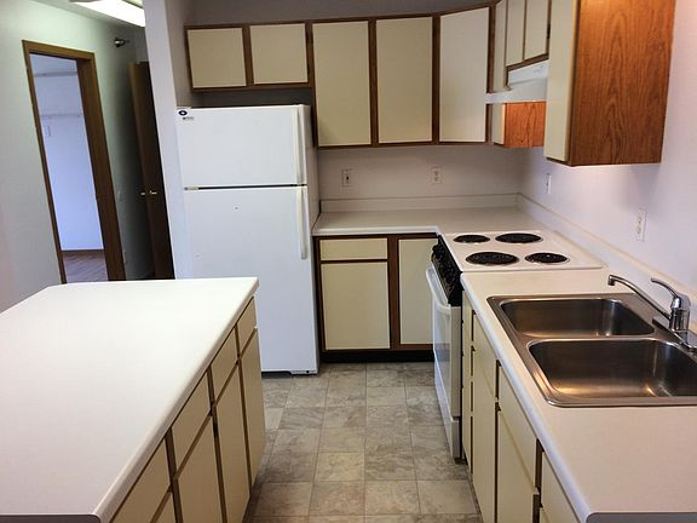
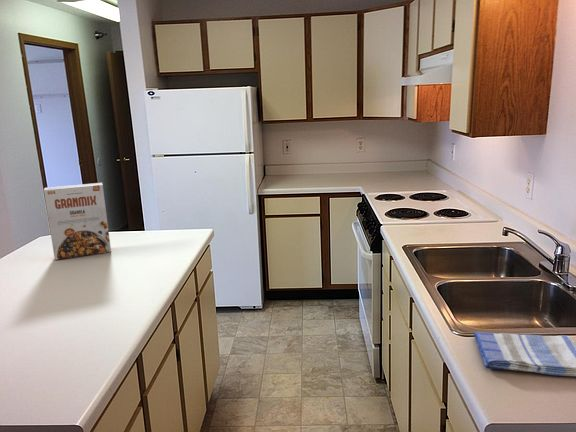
+ cereal box [43,182,112,261]
+ dish towel [472,331,576,377]
